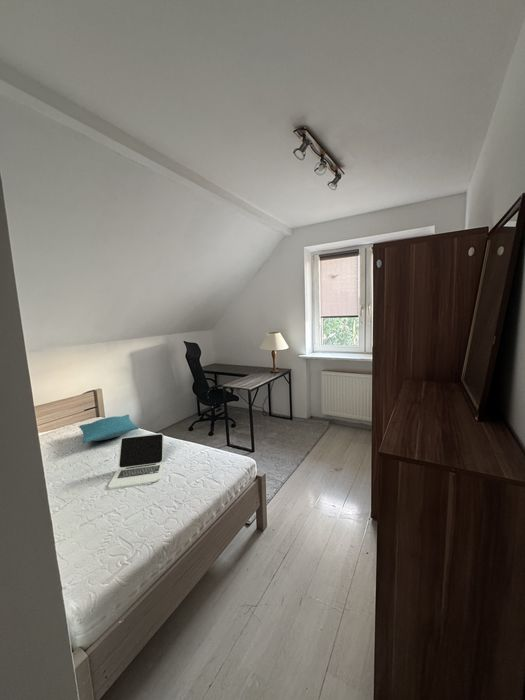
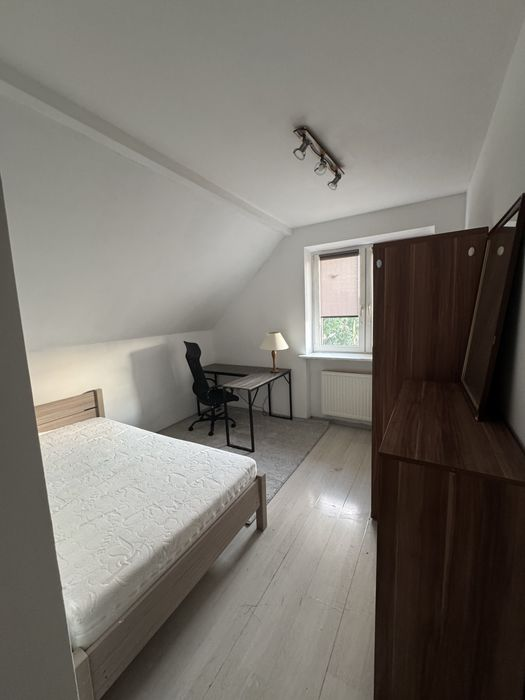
- pillow [78,414,140,444]
- laptop [108,432,165,490]
